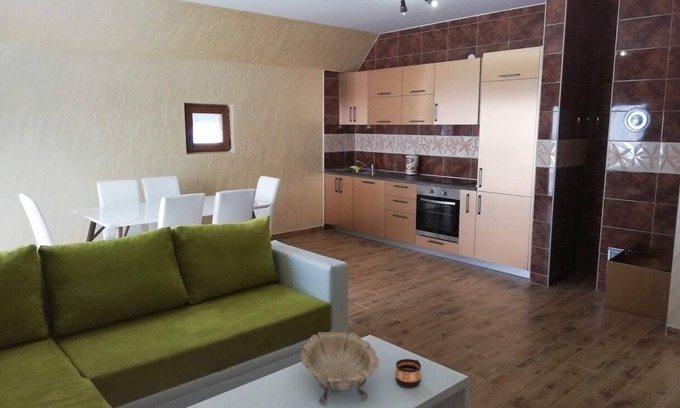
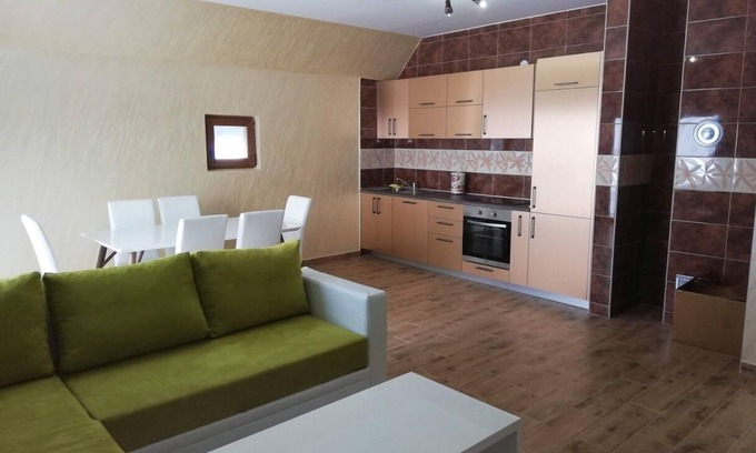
- cup [395,358,422,389]
- decorative bowl [300,331,381,406]
